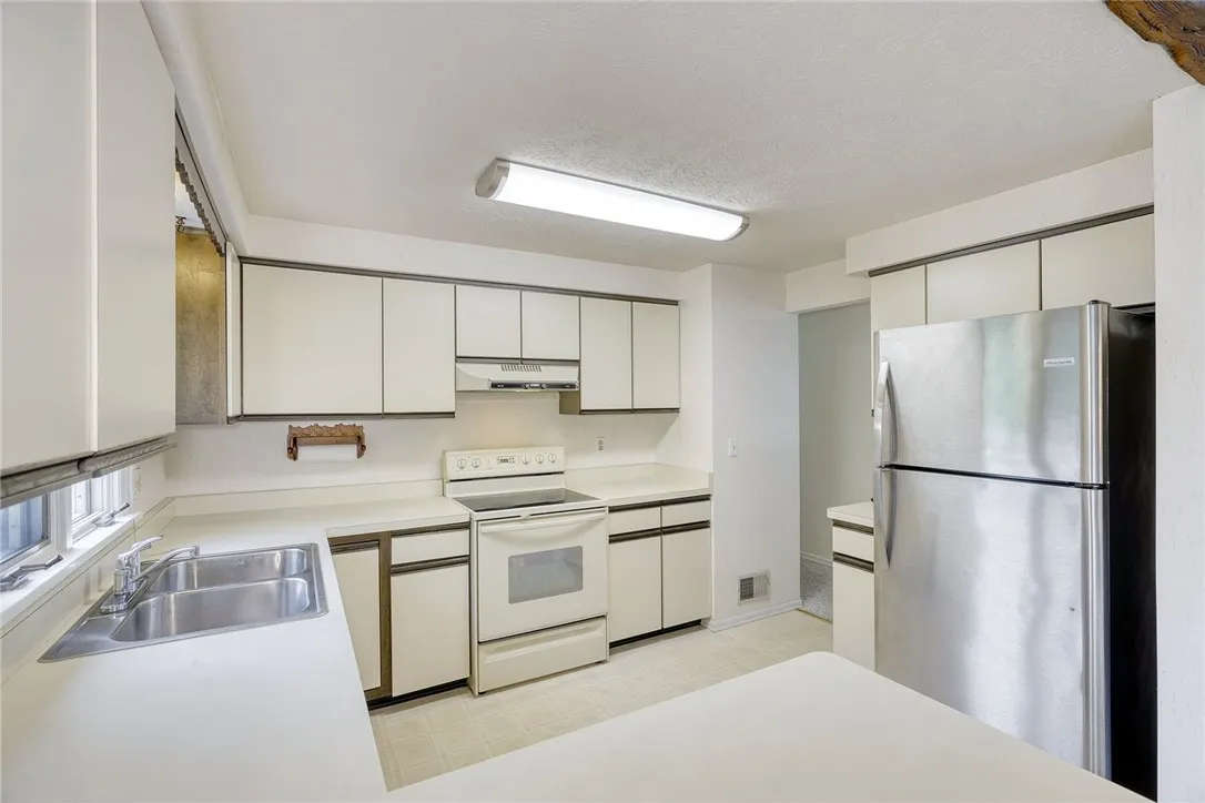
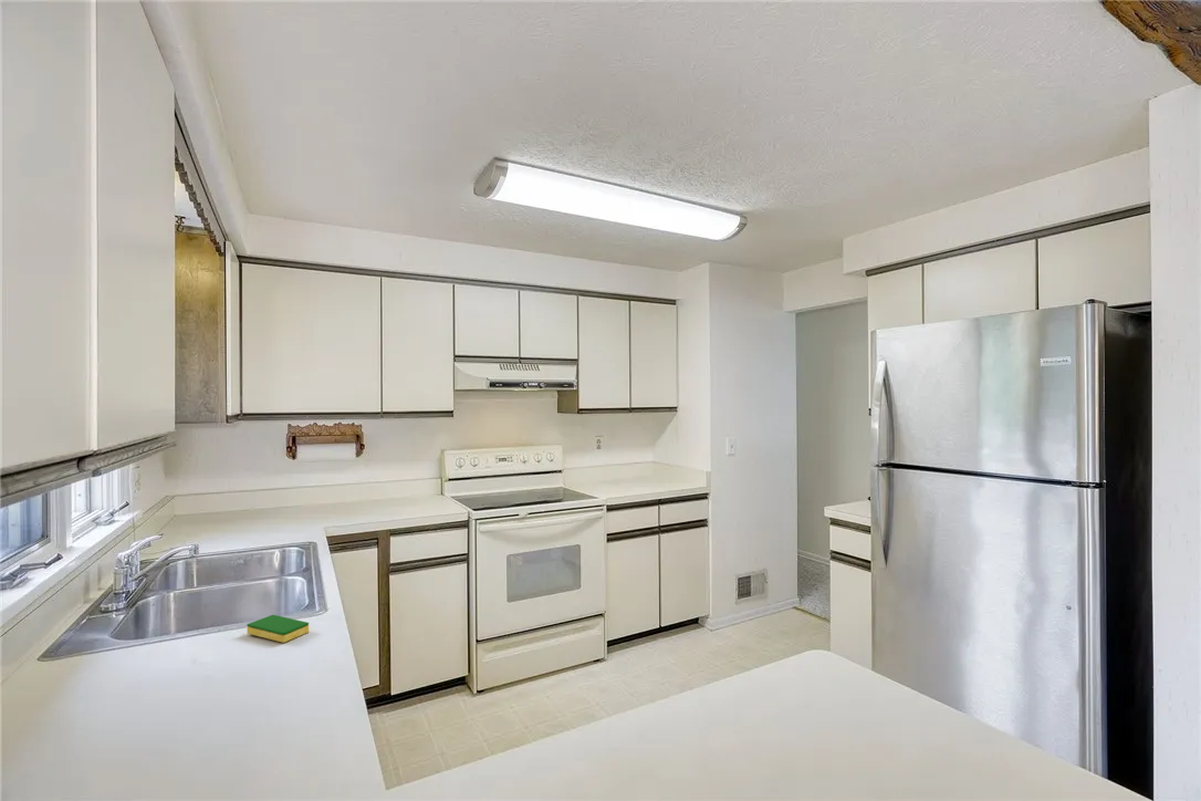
+ dish sponge [246,614,310,644]
